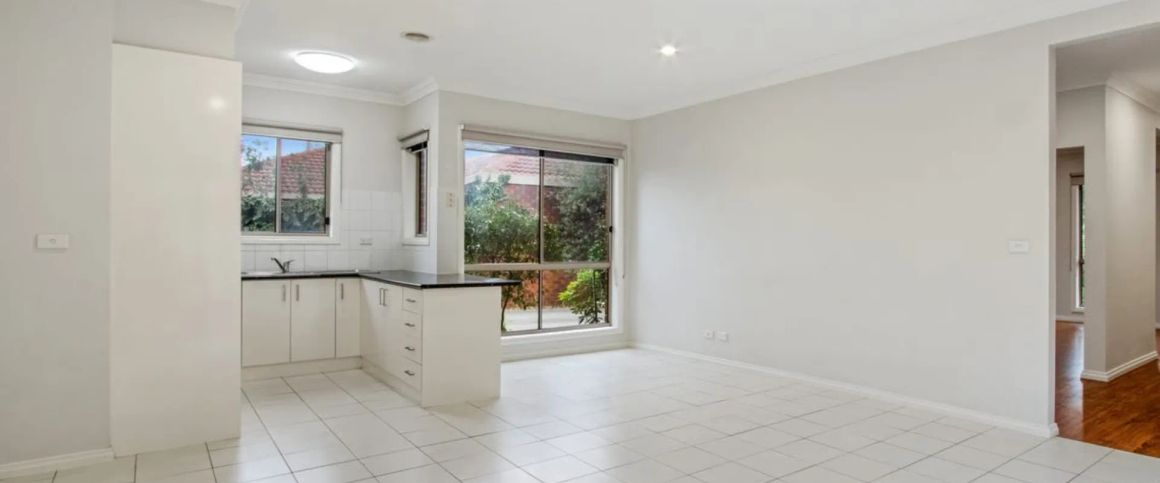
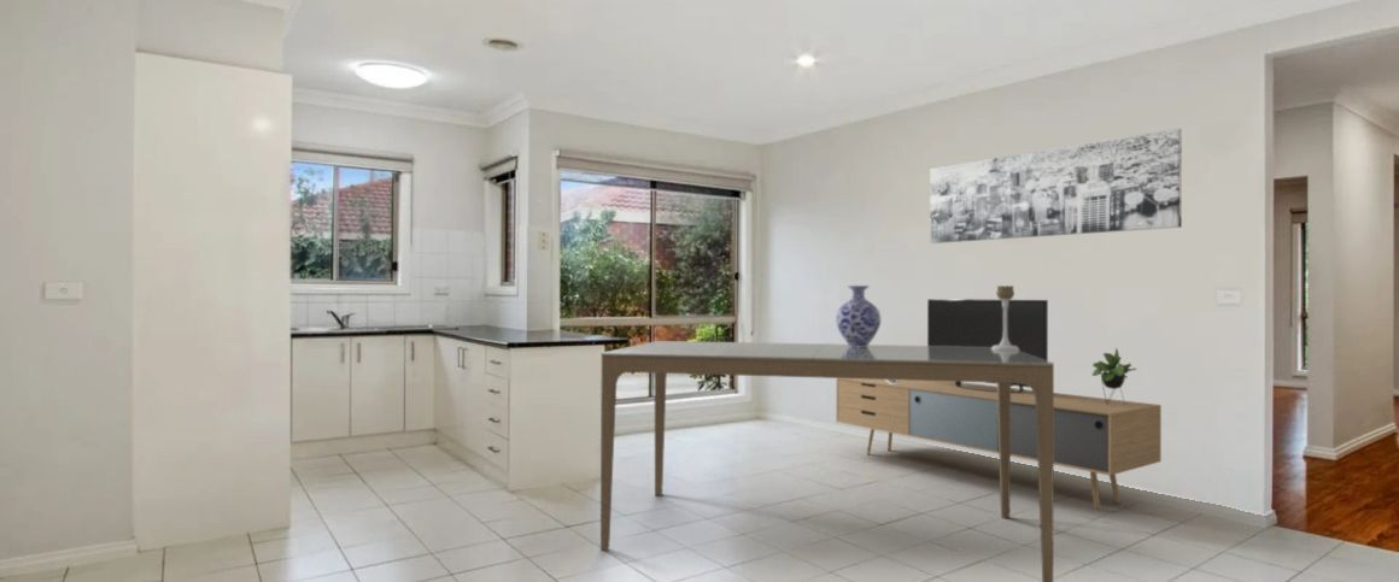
+ vase [835,284,882,347]
+ wall art [929,128,1183,245]
+ media console [836,298,1163,511]
+ candle holder [991,284,1019,351]
+ dining table [599,340,1055,582]
